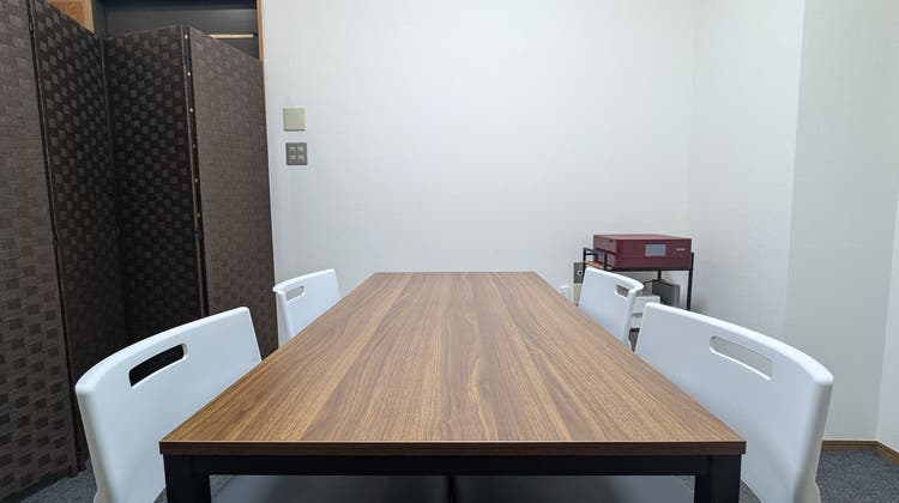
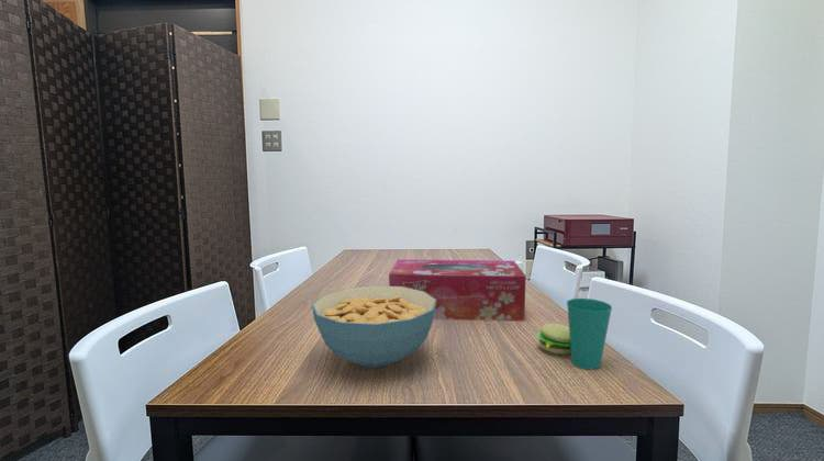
+ cup [536,297,613,371]
+ cereal bowl [311,284,436,369]
+ tissue box [388,258,527,322]
